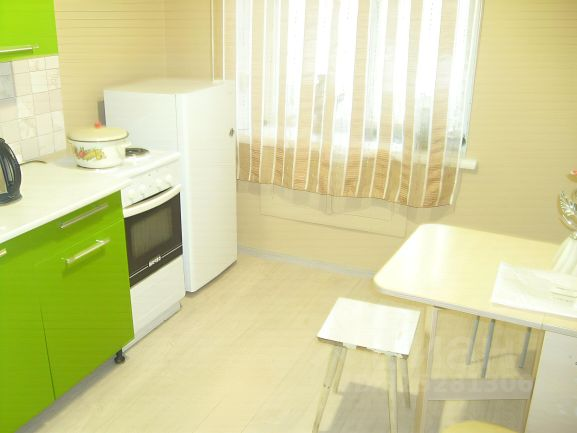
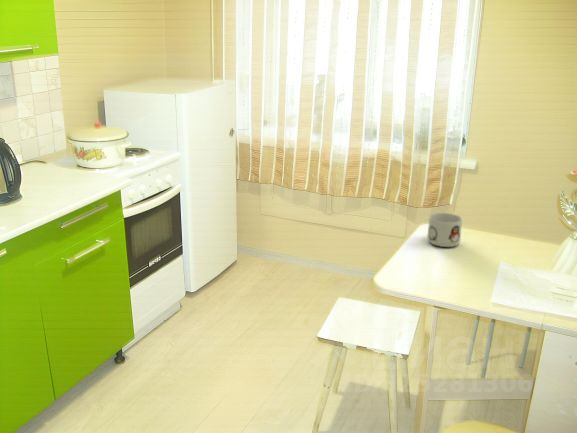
+ mug [426,212,463,248]
